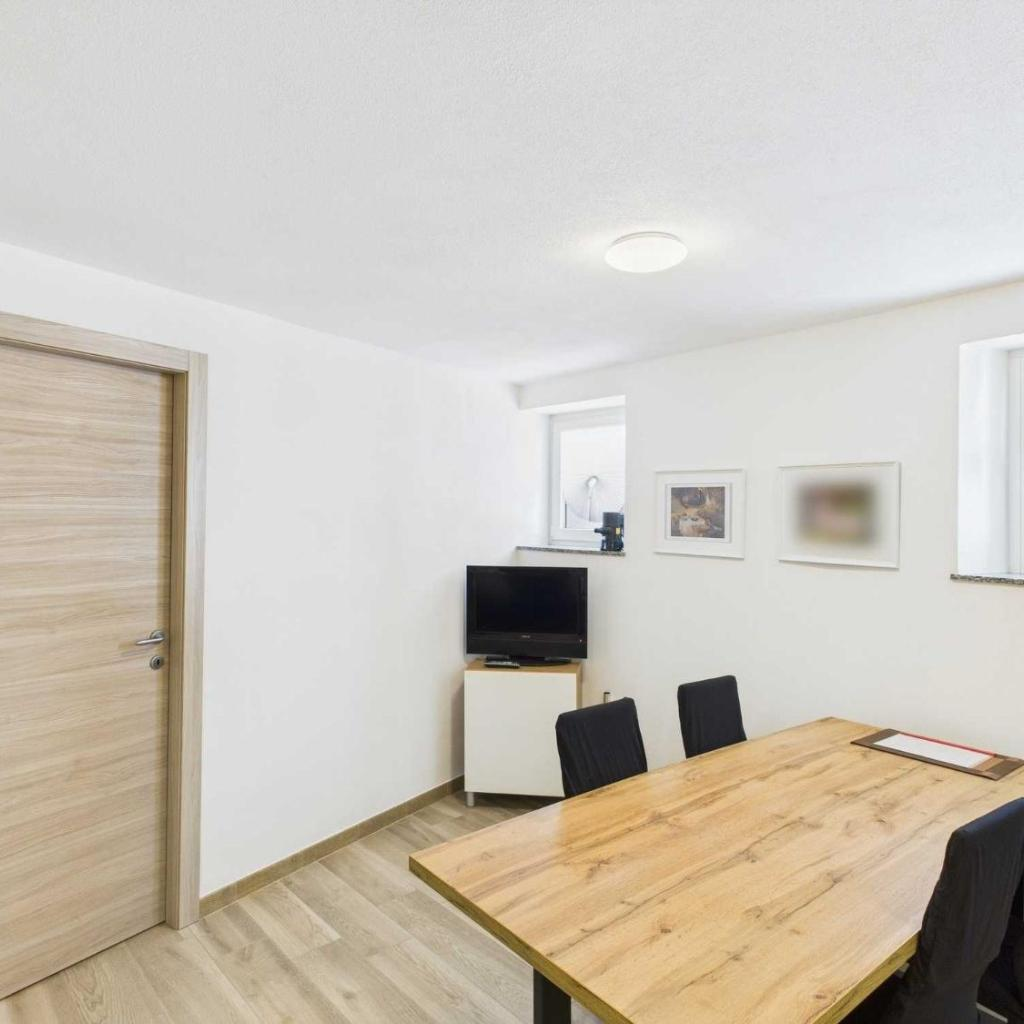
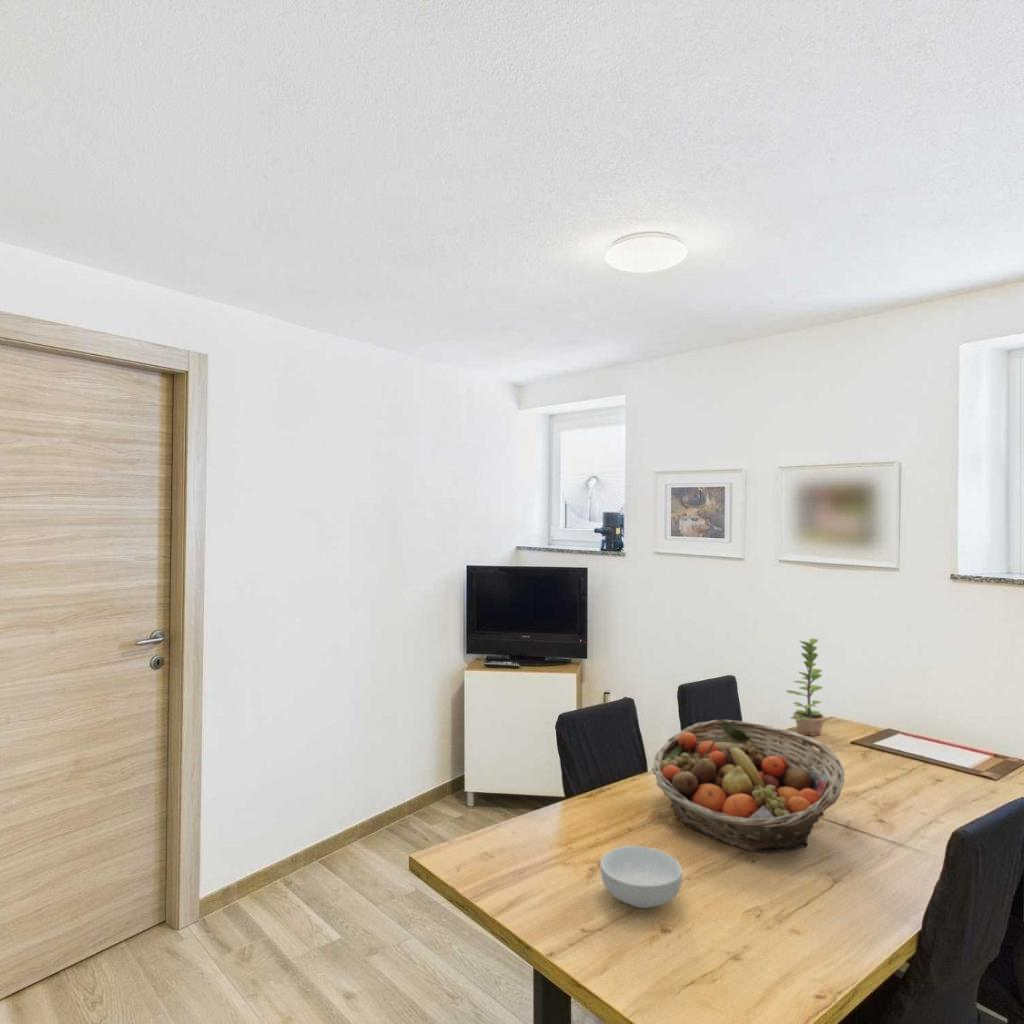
+ plant [785,637,827,737]
+ cereal bowl [599,845,683,909]
+ fruit basket [651,719,845,853]
